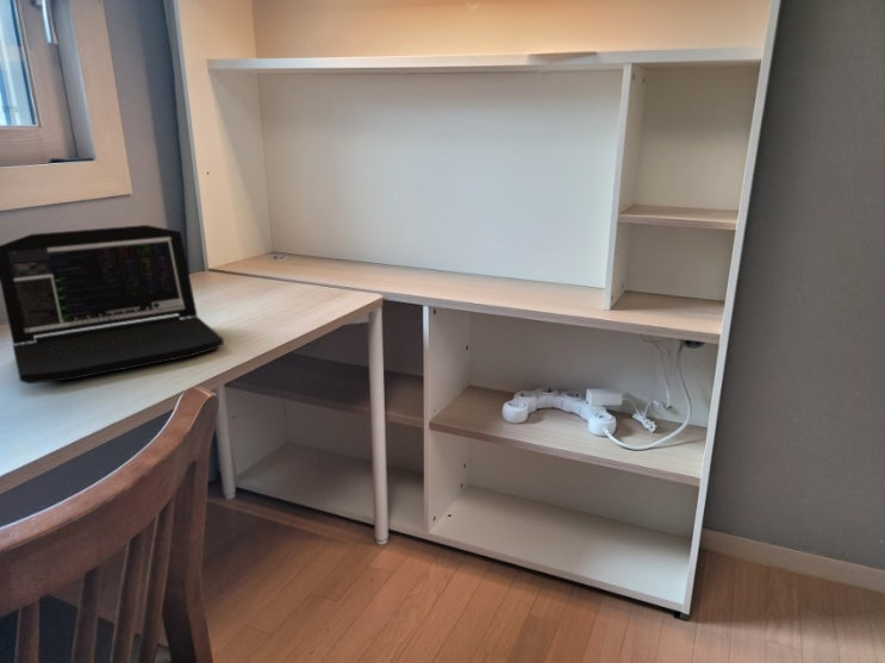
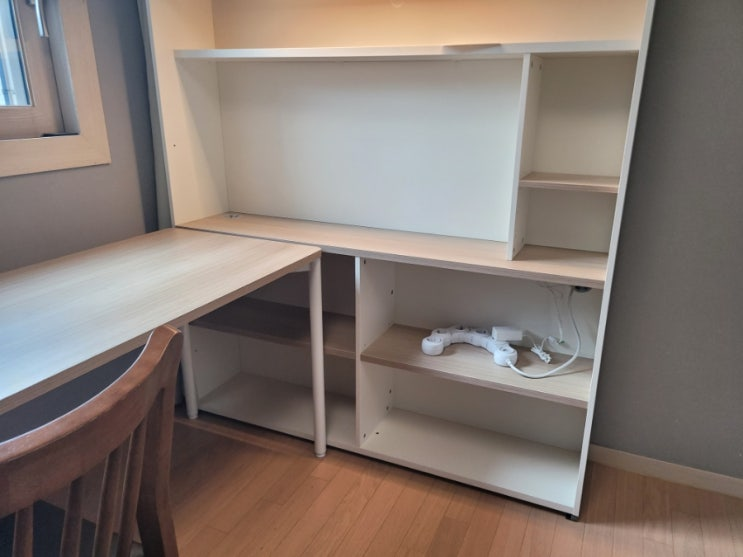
- laptop [0,224,225,386]
